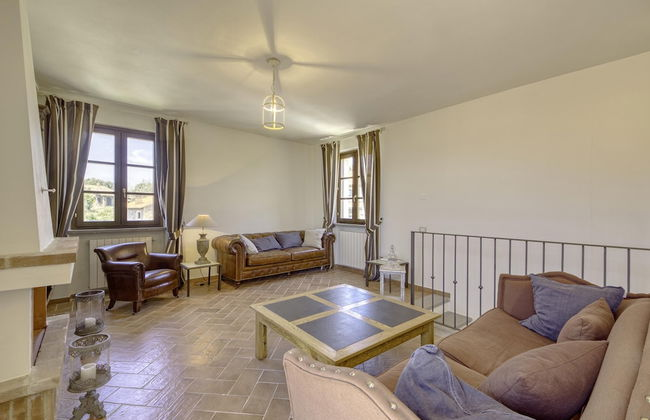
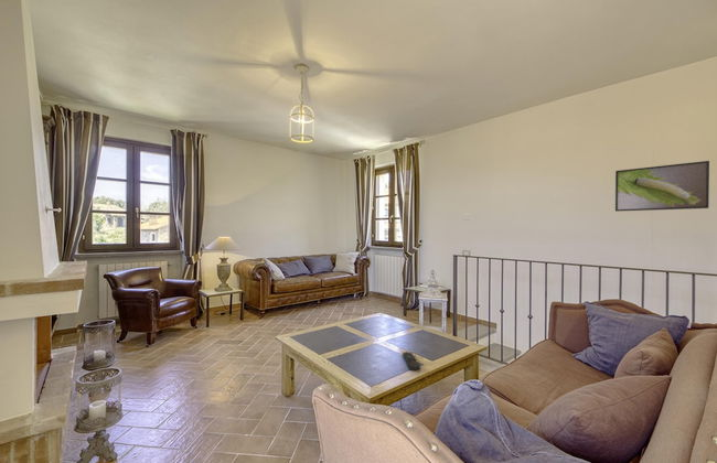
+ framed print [614,160,710,213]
+ remote control [402,351,421,372]
